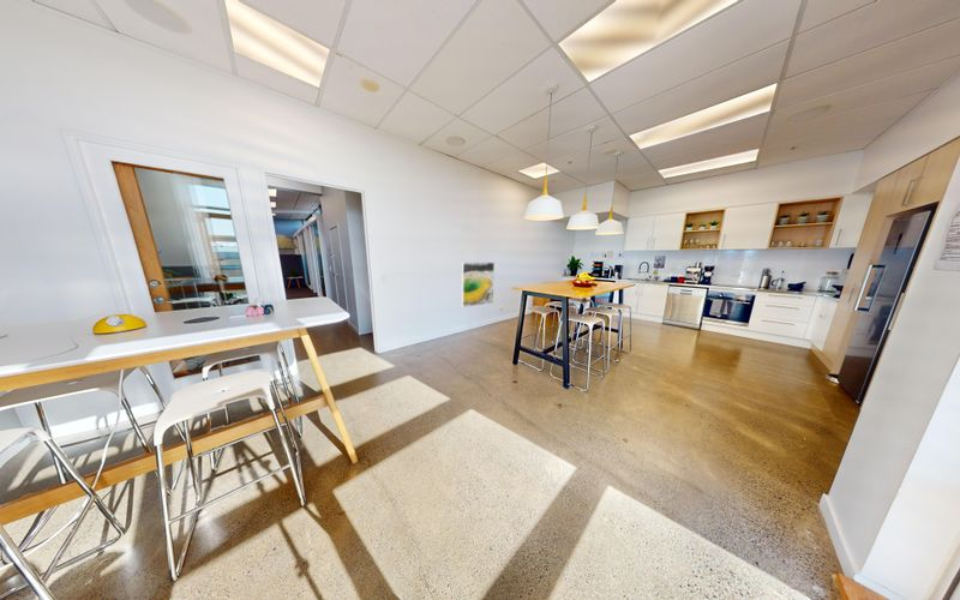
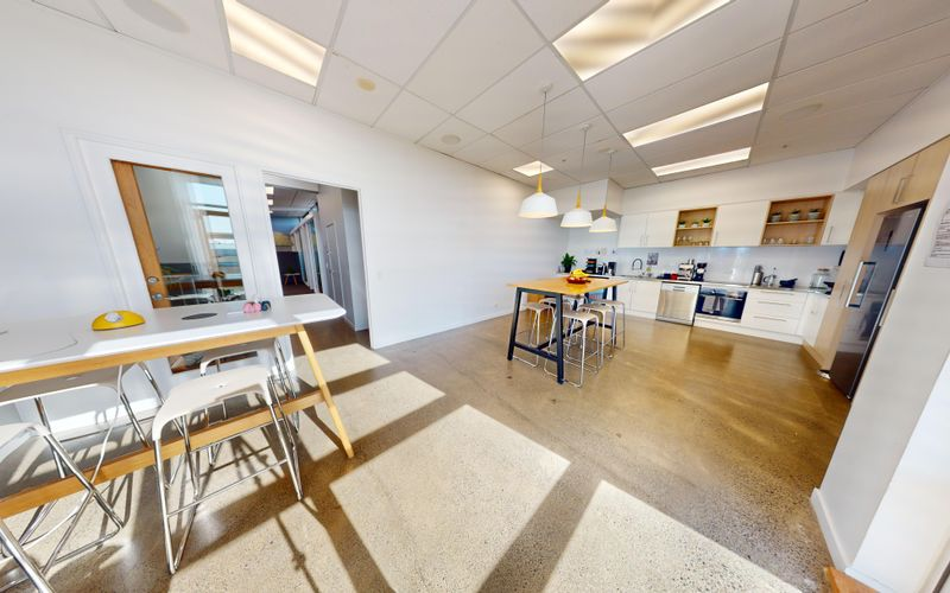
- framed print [461,262,496,308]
